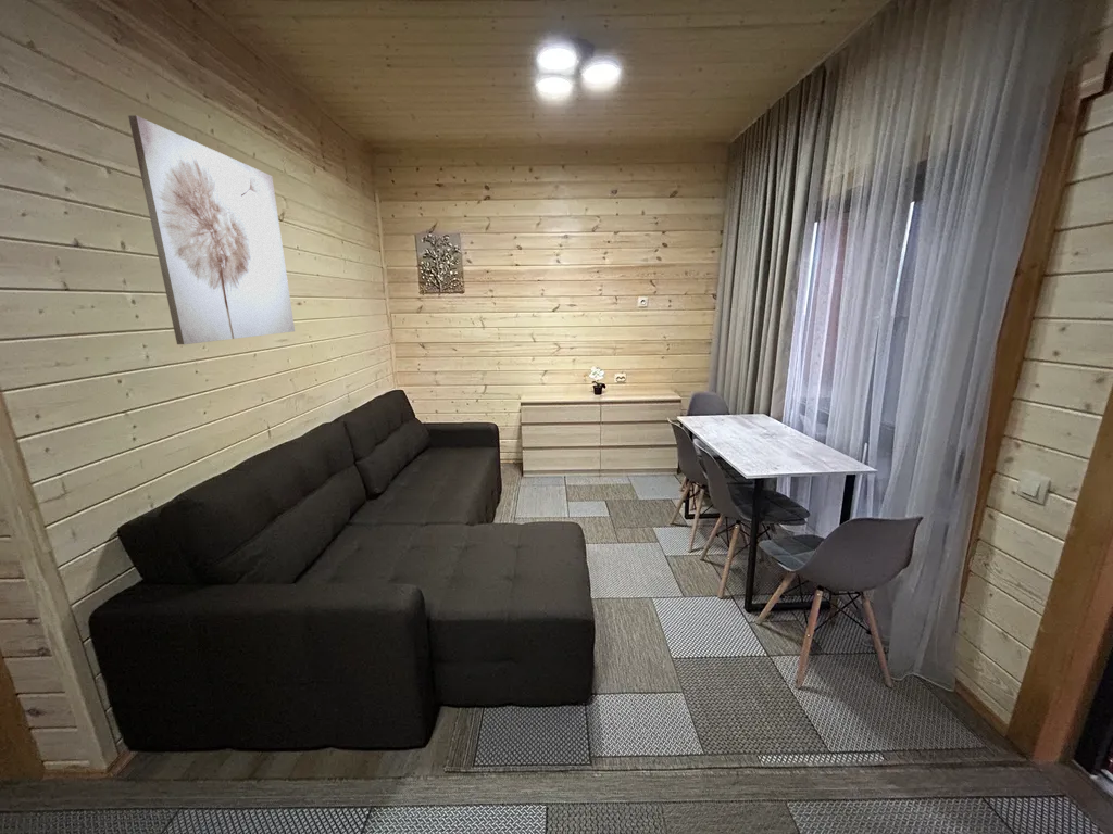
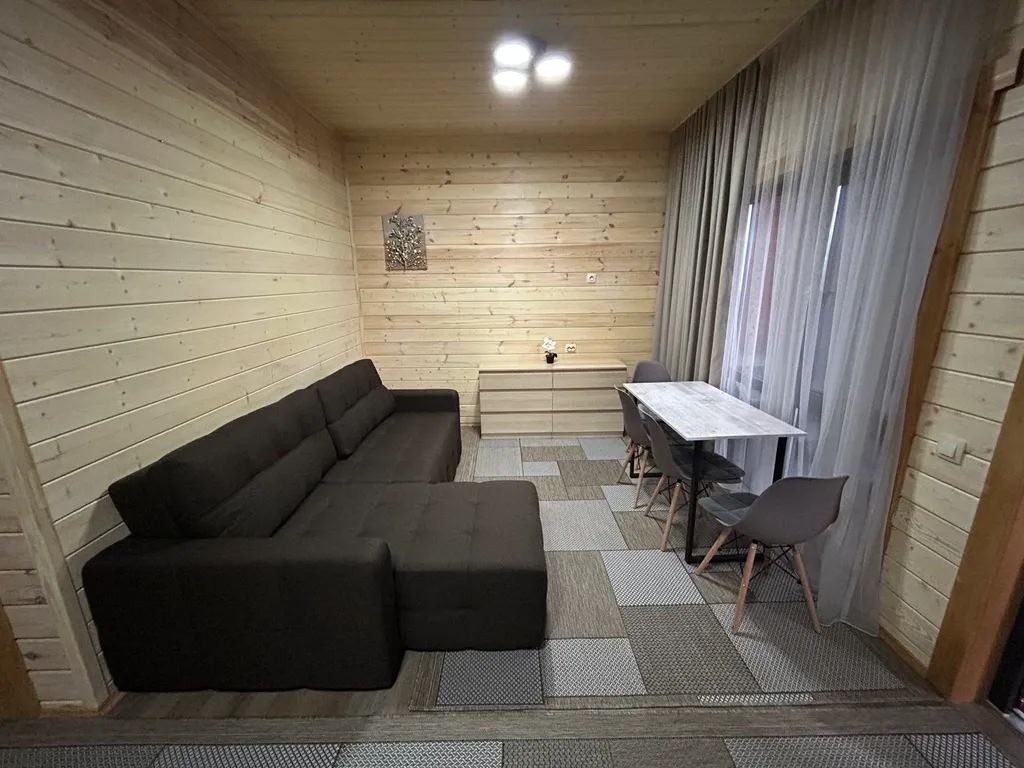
- wall art [127,114,296,345]
